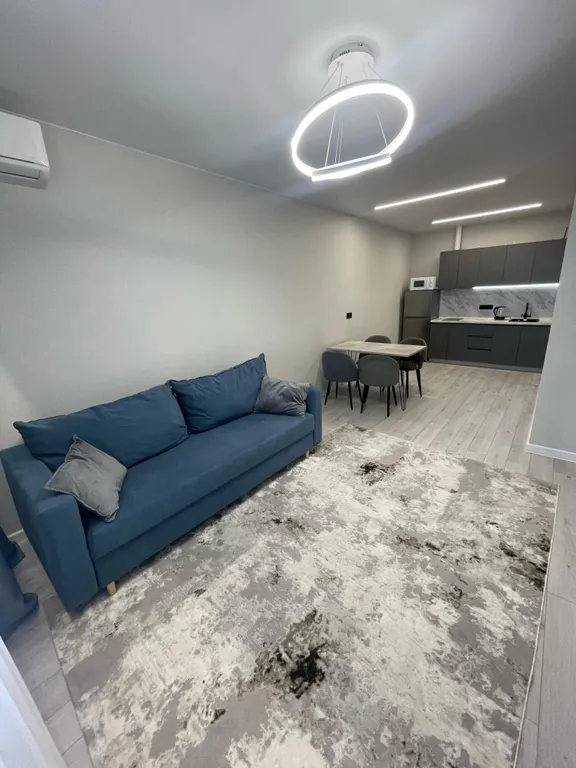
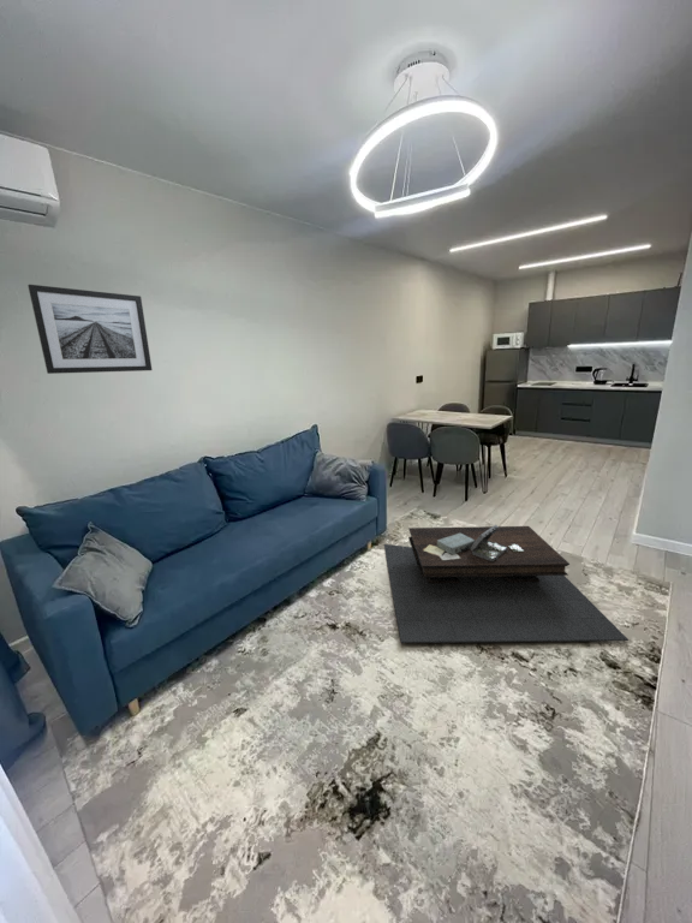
+ wall art [26,284,153,375]
+ coffee table [383,524,630,644]
